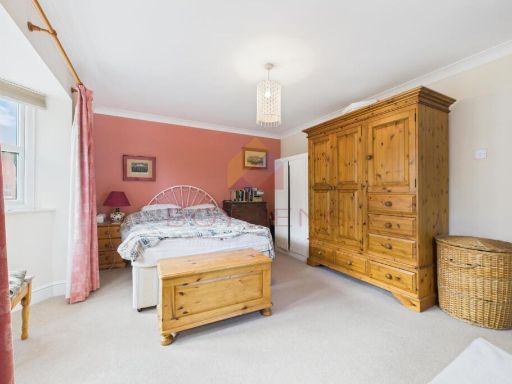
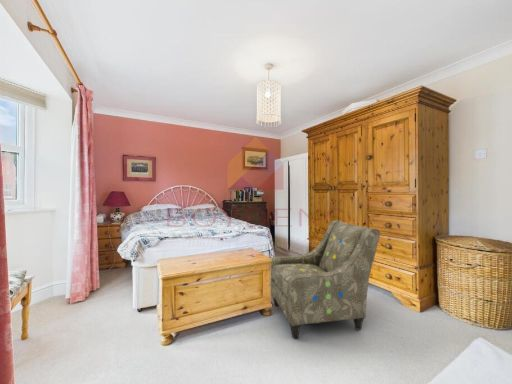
+ armchair [270,220,381,340]
